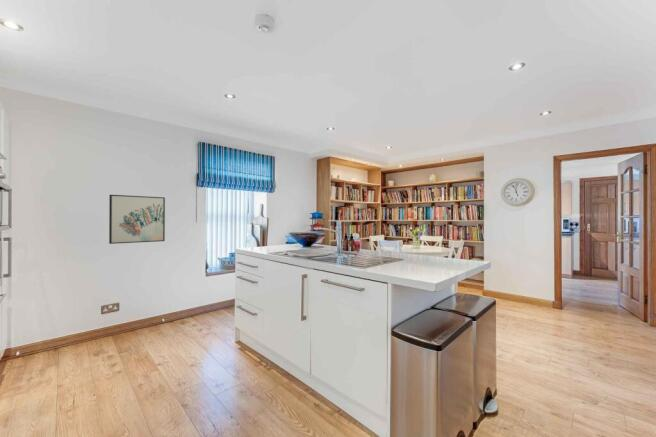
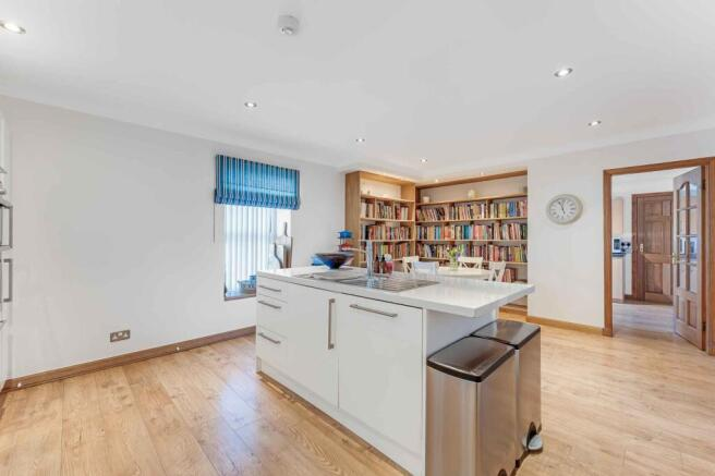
- wall art [108,194,166,245]
